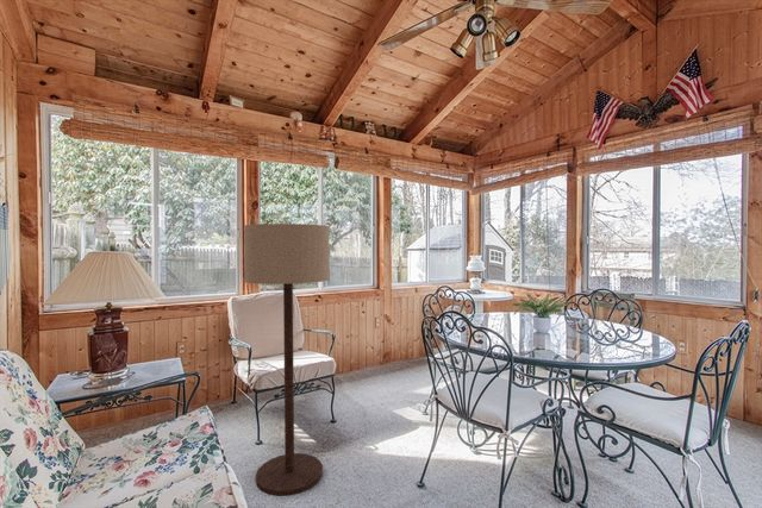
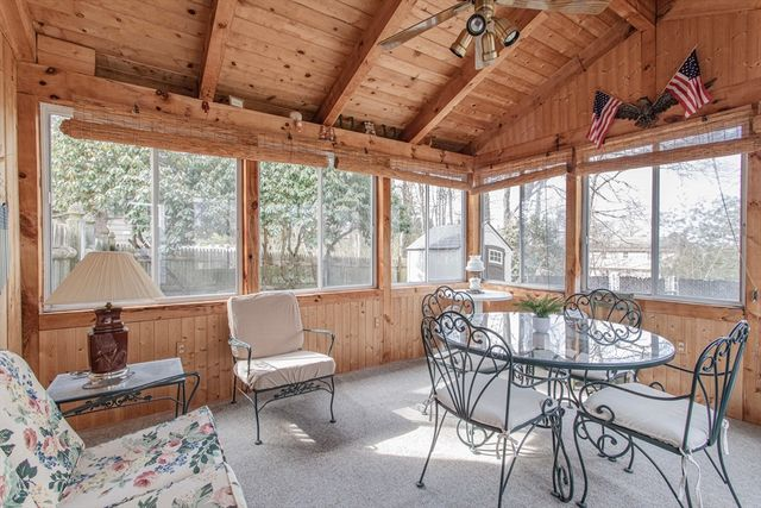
- floor lamp [243,222,331,497]
